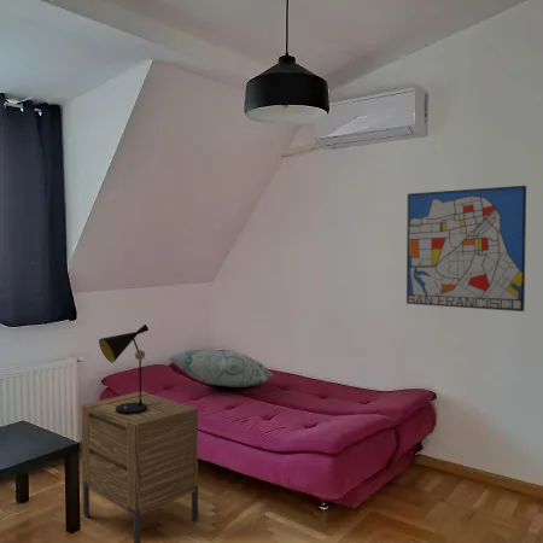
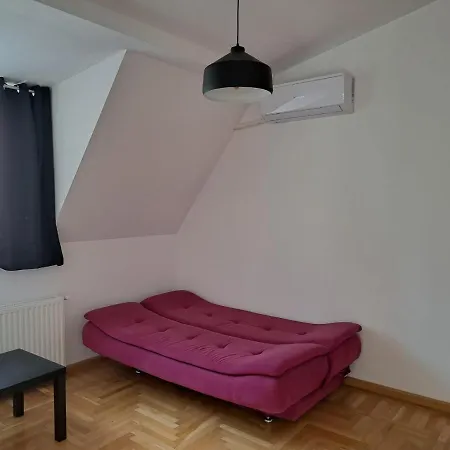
- wall art [405,185,527,313]
- table lamp [98,323,162,415]
- nightstand [81,390,199,543]
- decorative pillow [167,349,275,389]
